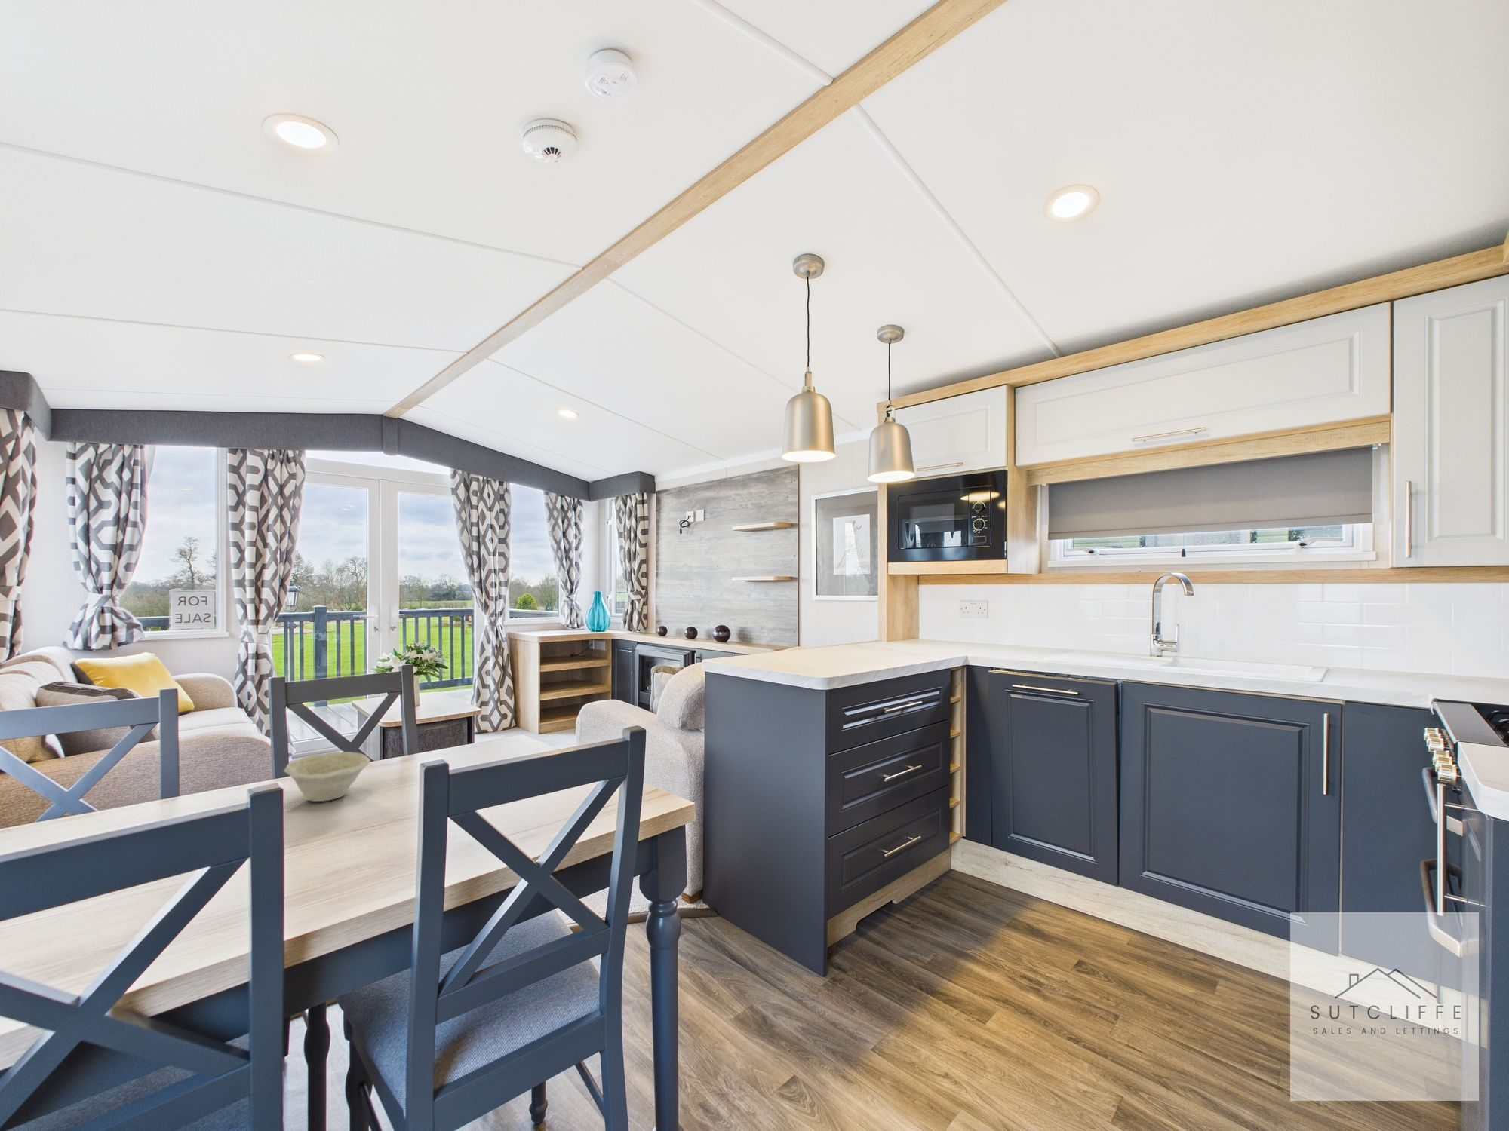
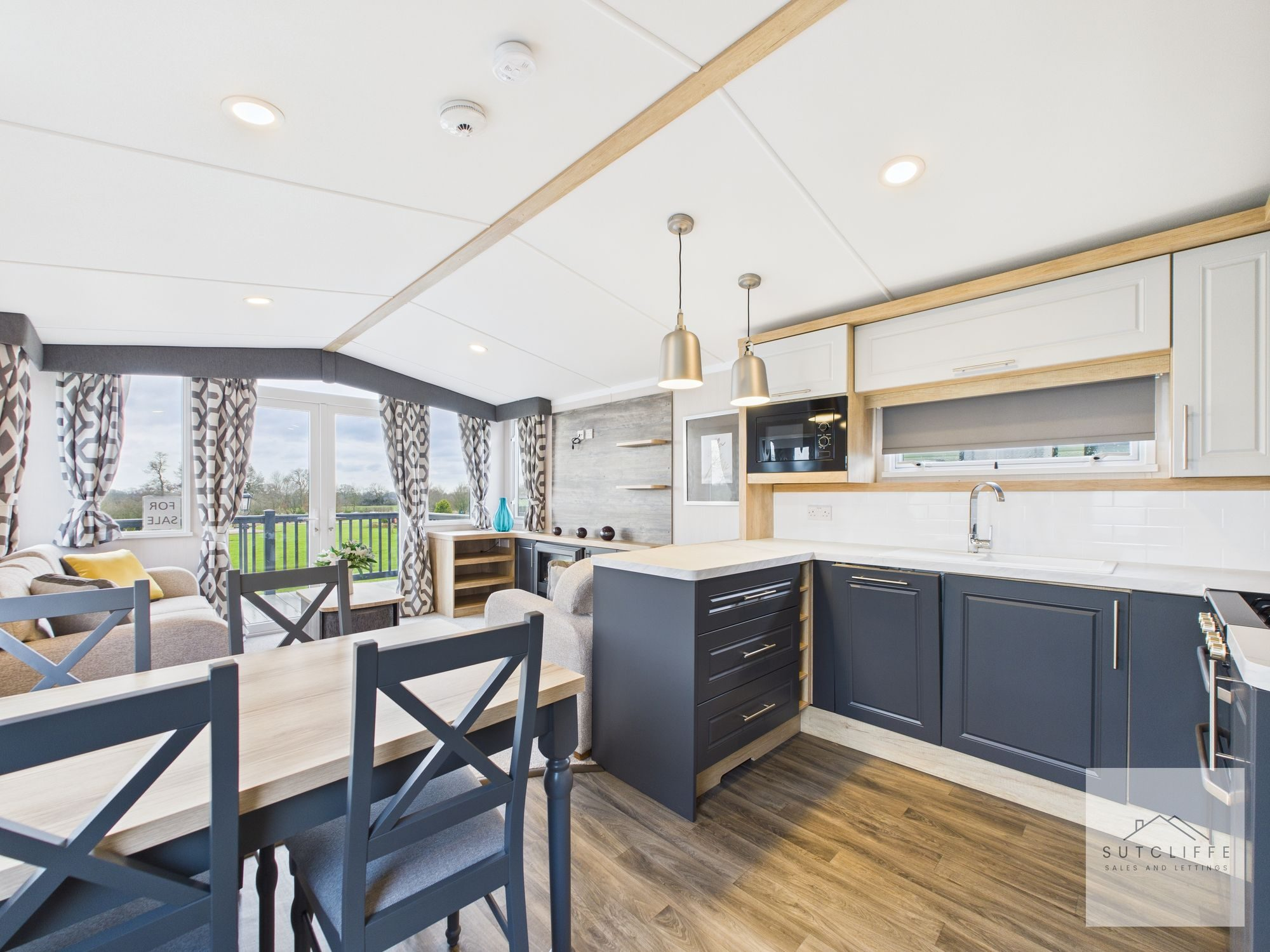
- bowl [283,751,371,802]
